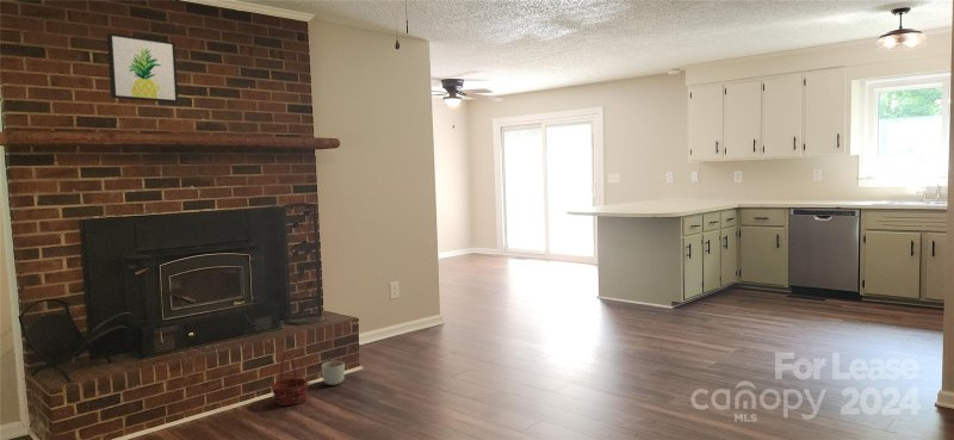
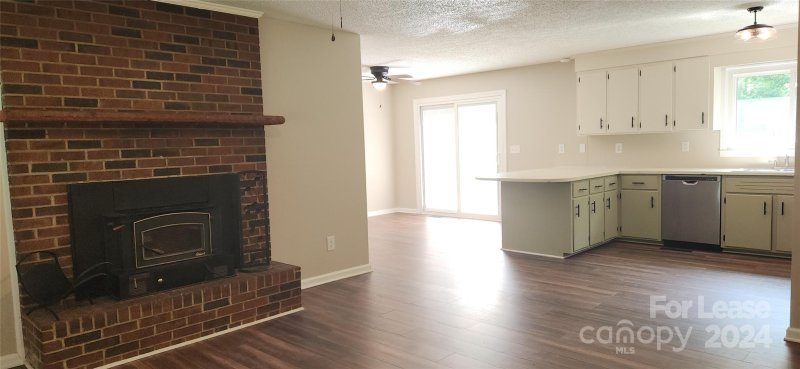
- basket [270,352,310,407]
- planter [321,360,346,386]
- wall art [106,32,179,104]
